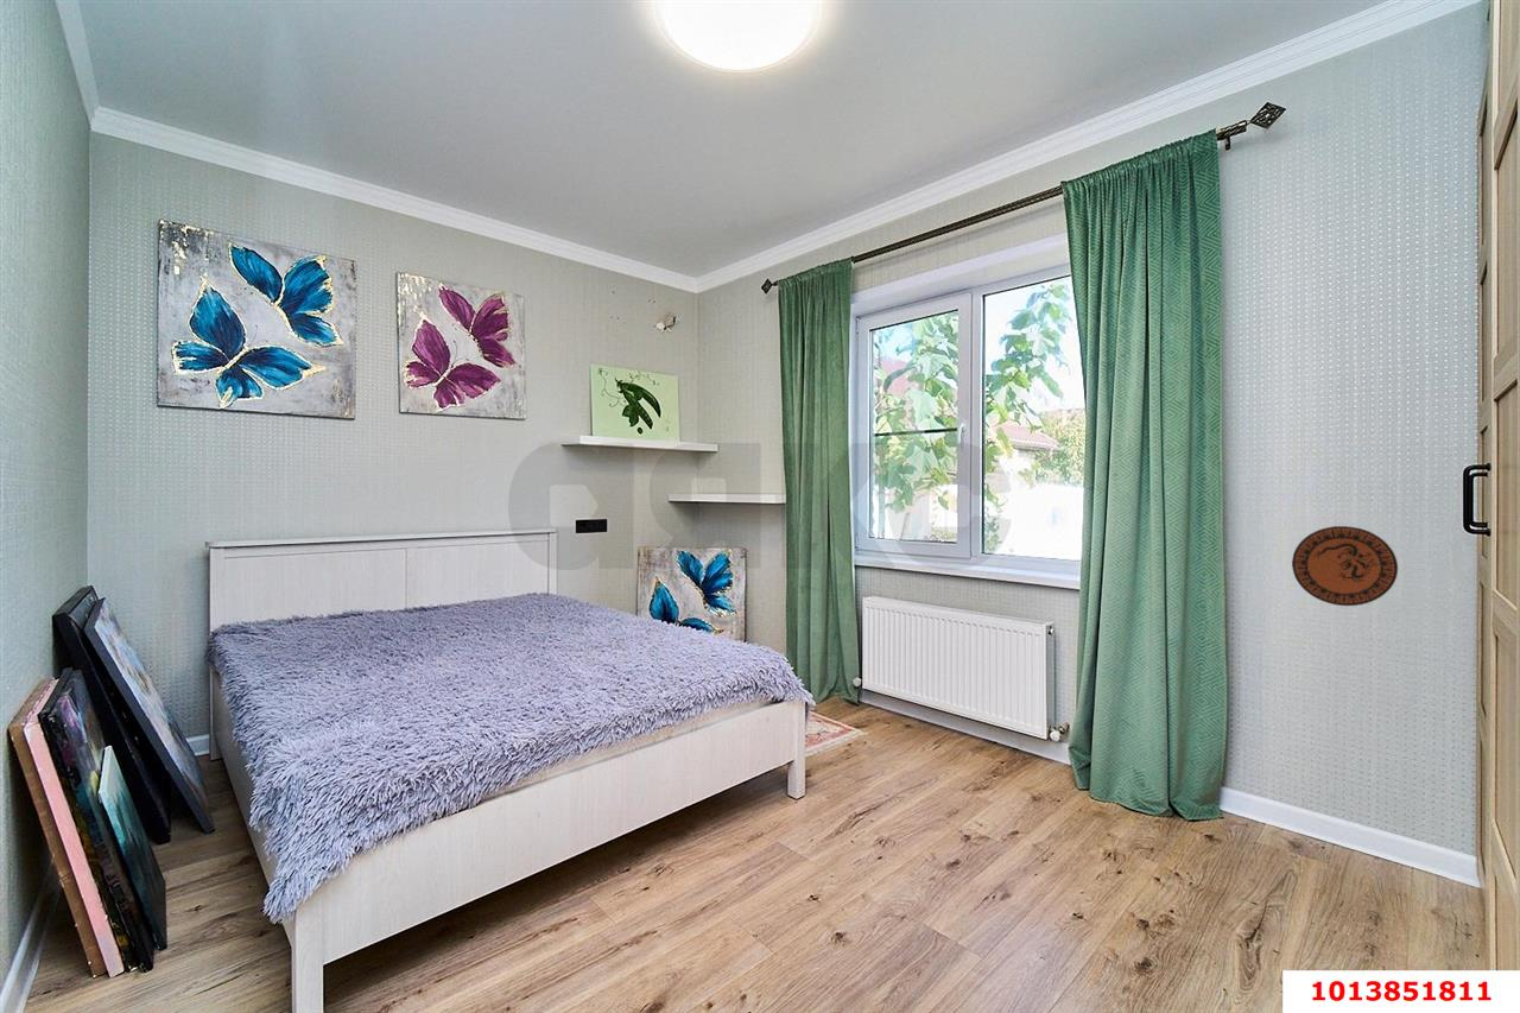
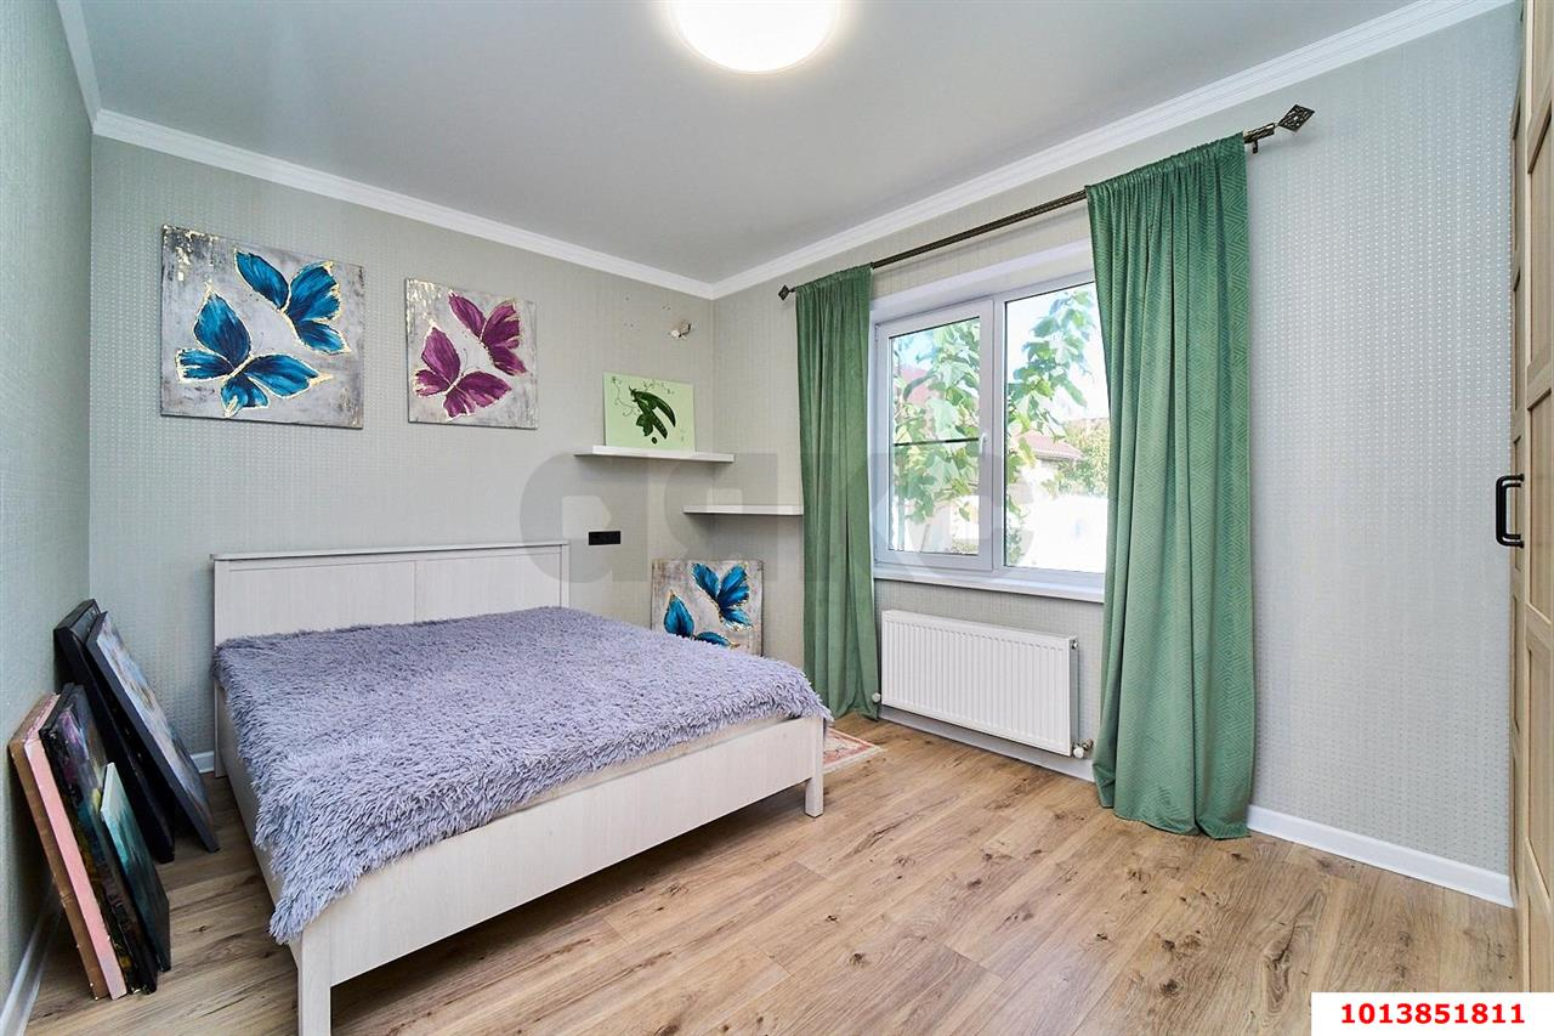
- decorative plate [1291,525,1399,607]
